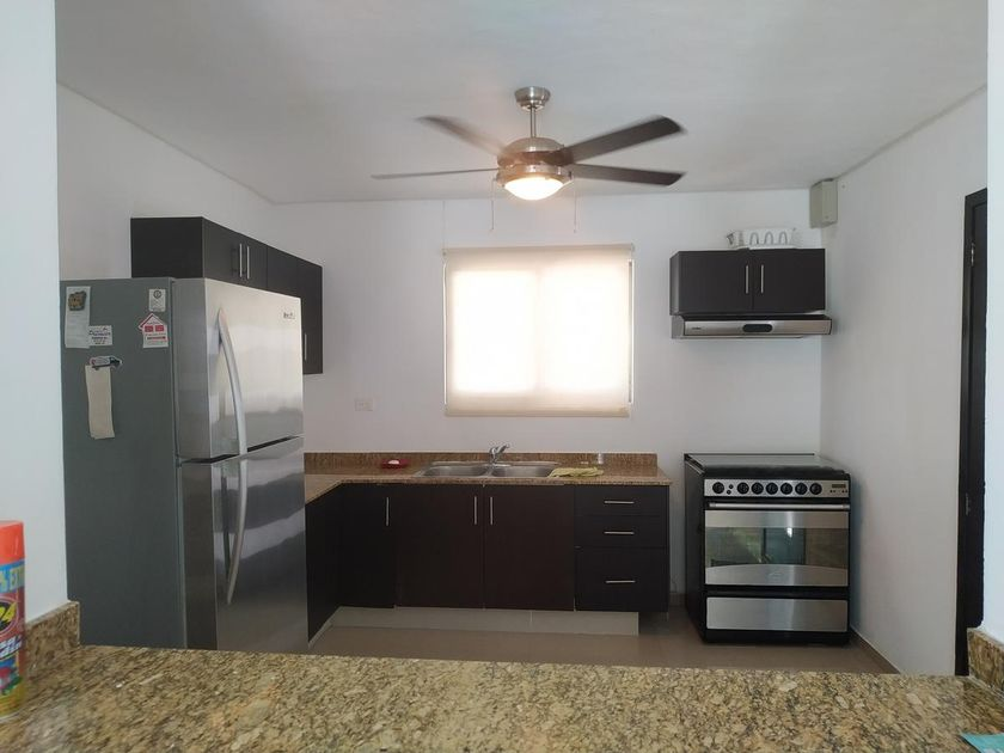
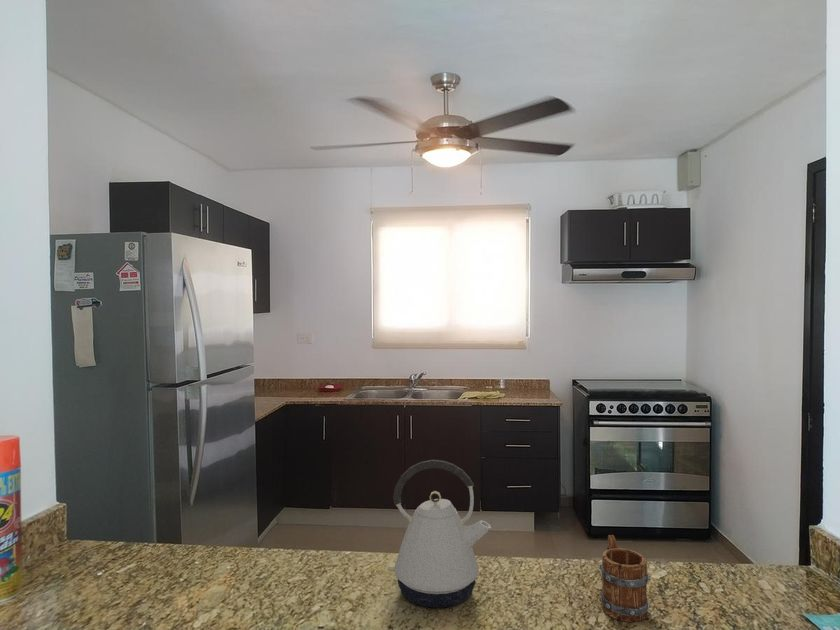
+ mug [598,534,651,623]
+ kettle [387,459,492,608]
